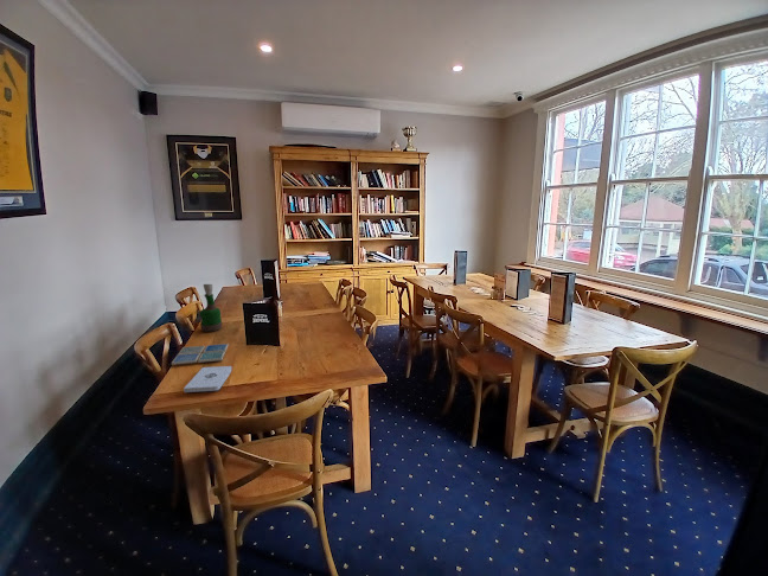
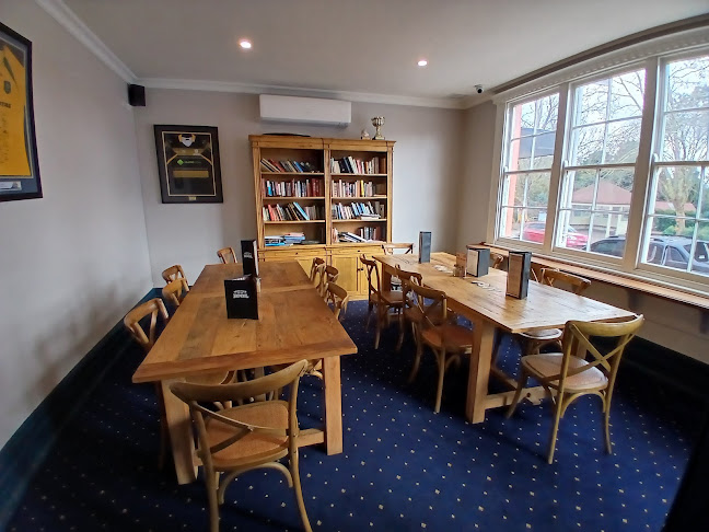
- notepad [183,365,233,393]
- drink coaster [171,343,230,366]
- grog bottle [198,283,223,333]
